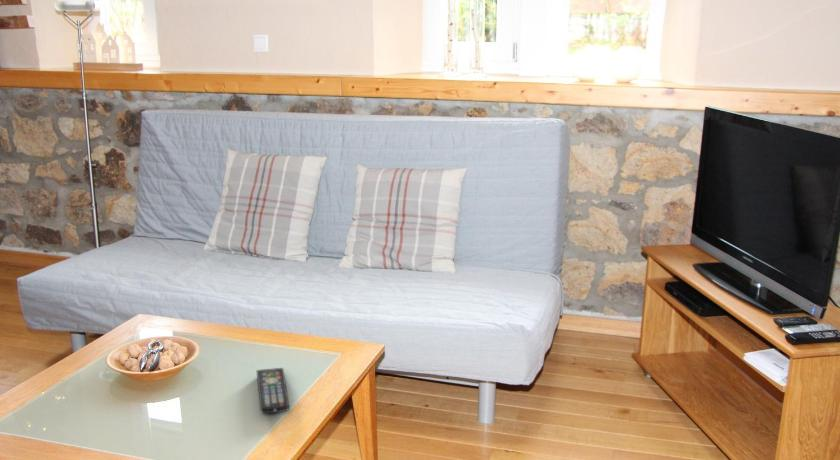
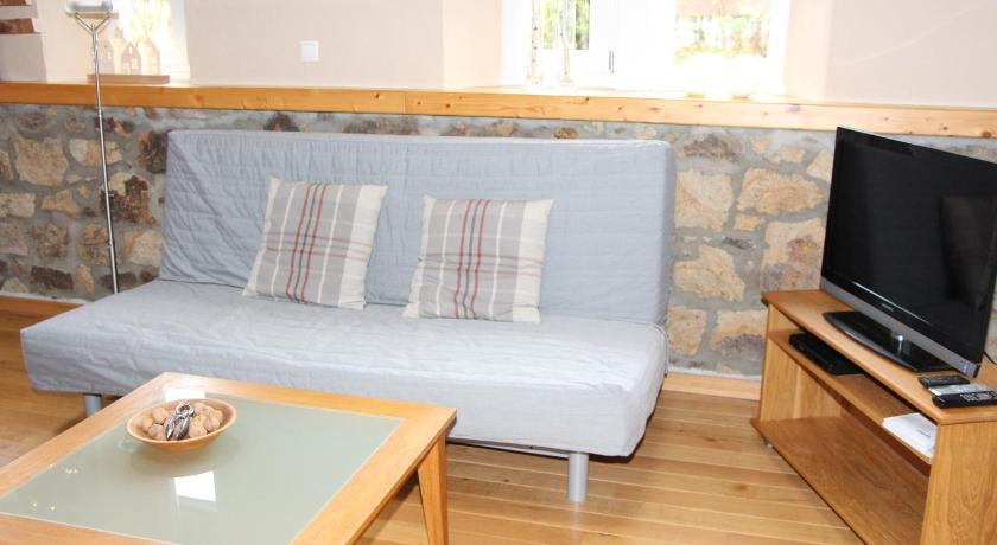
- remote control [256,367,290,414]
